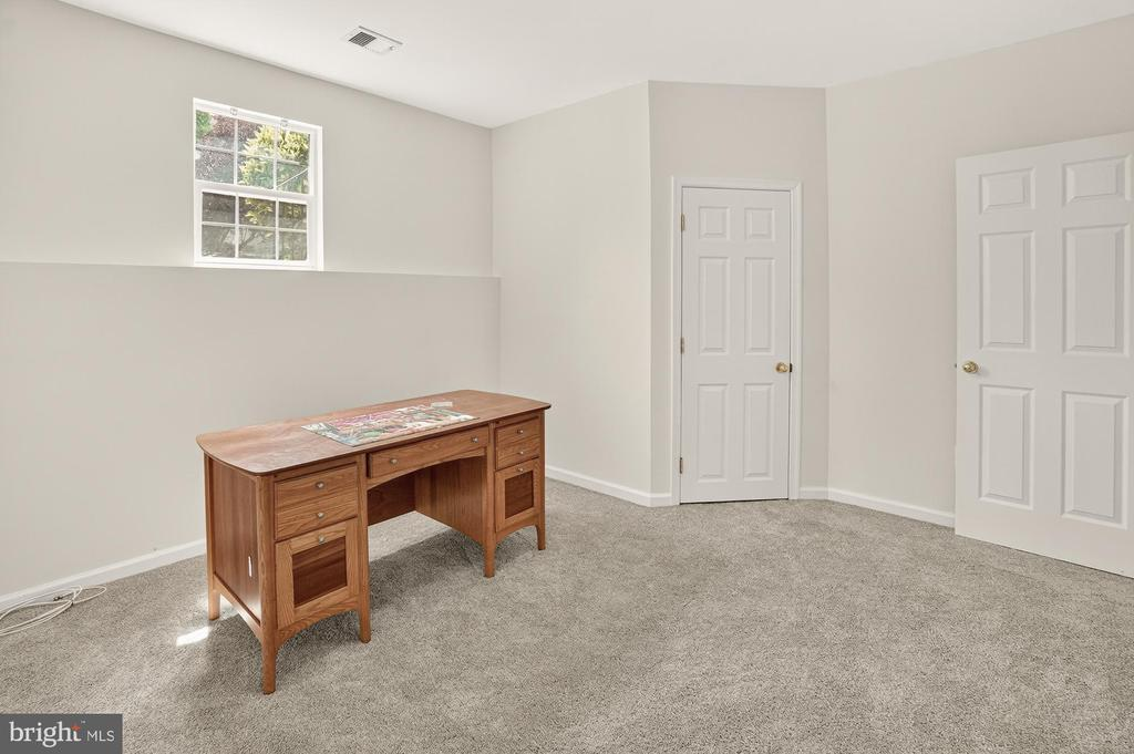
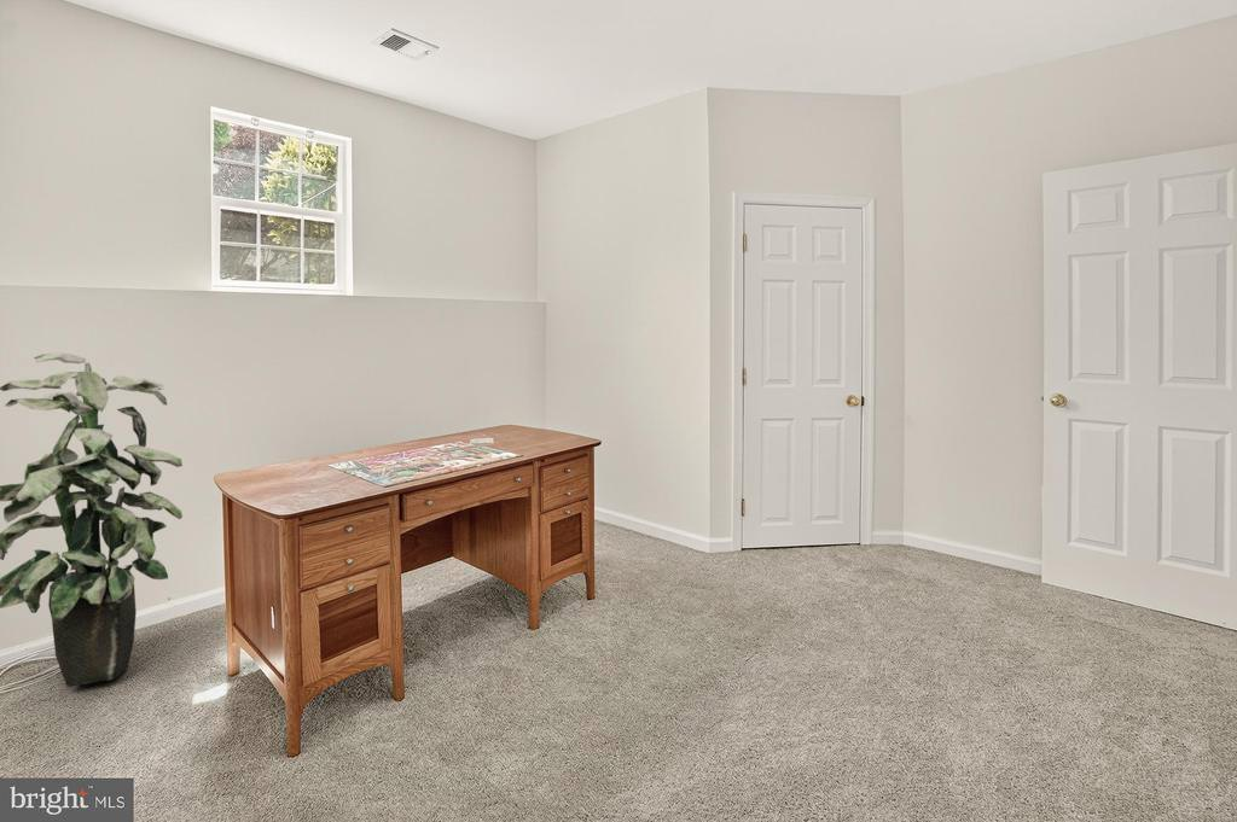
+ indoor plant [0,352,184,688]
